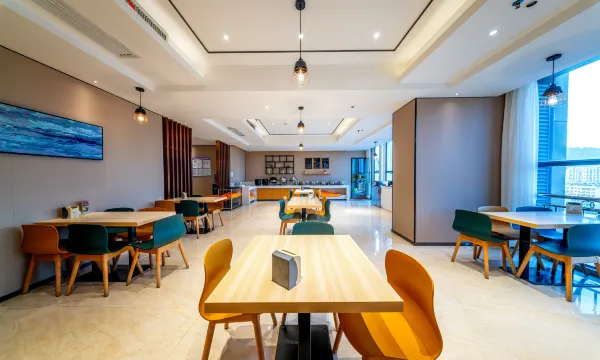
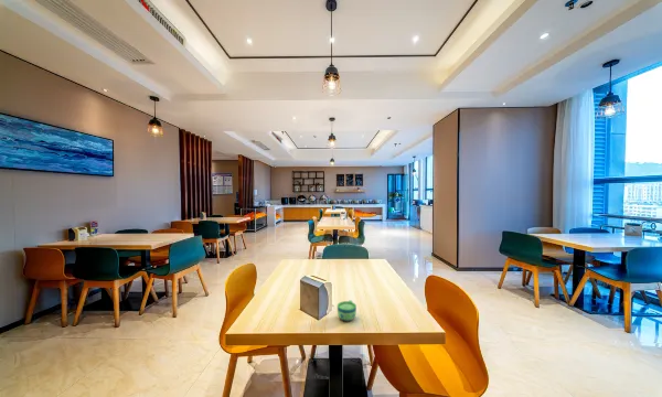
+ cup [337,299,357,322]
